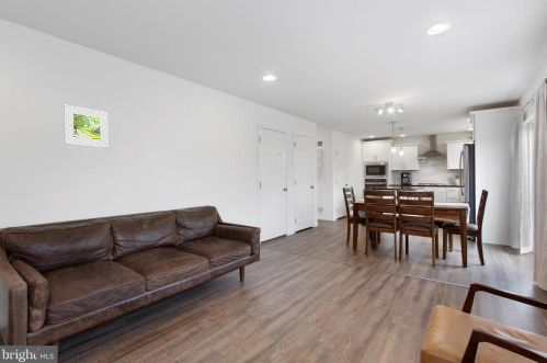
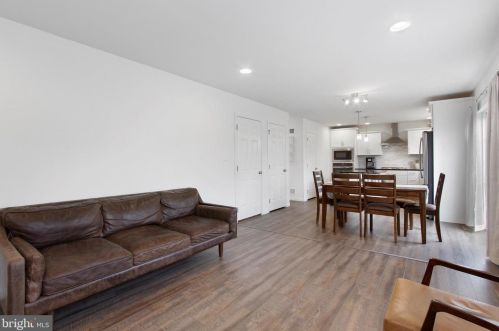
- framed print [64,104,109,148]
